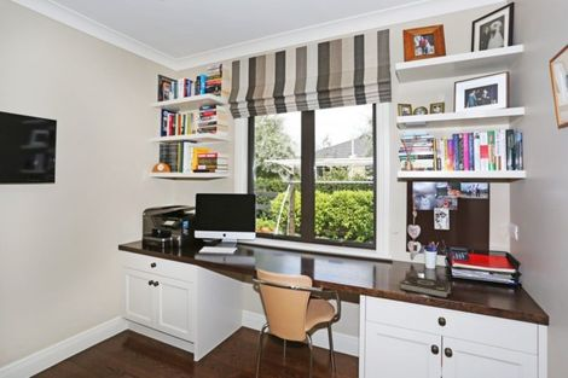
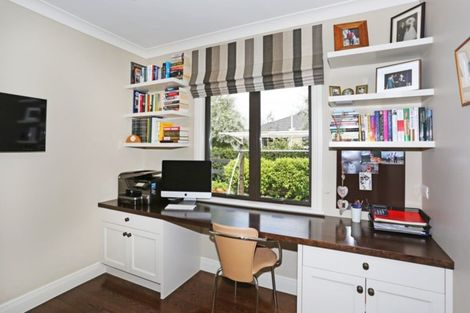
- book [399,274,453,300]
